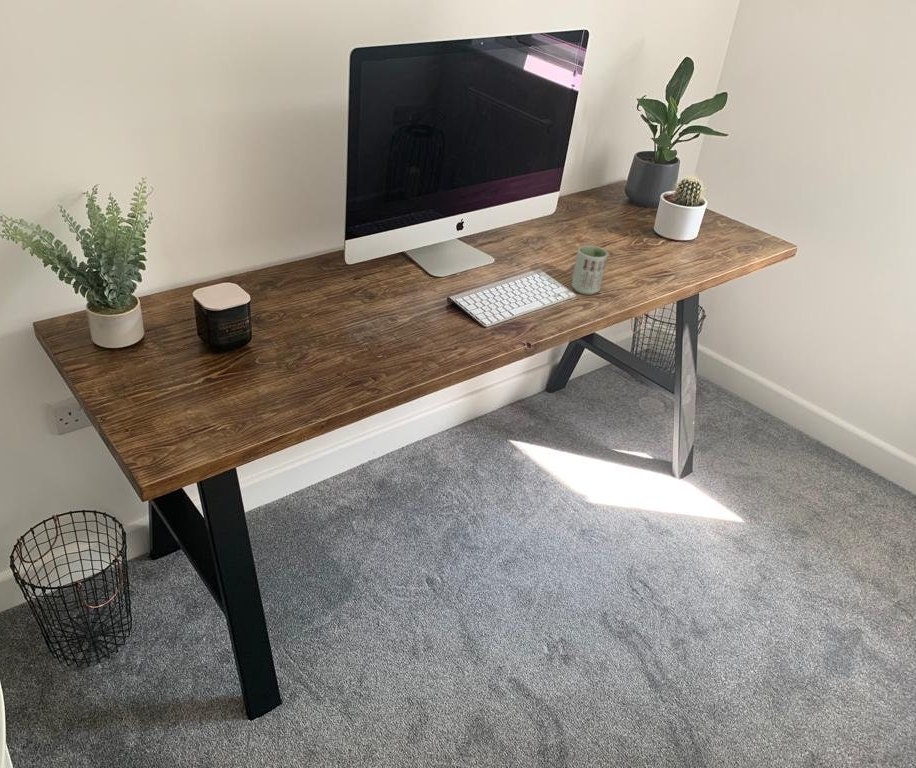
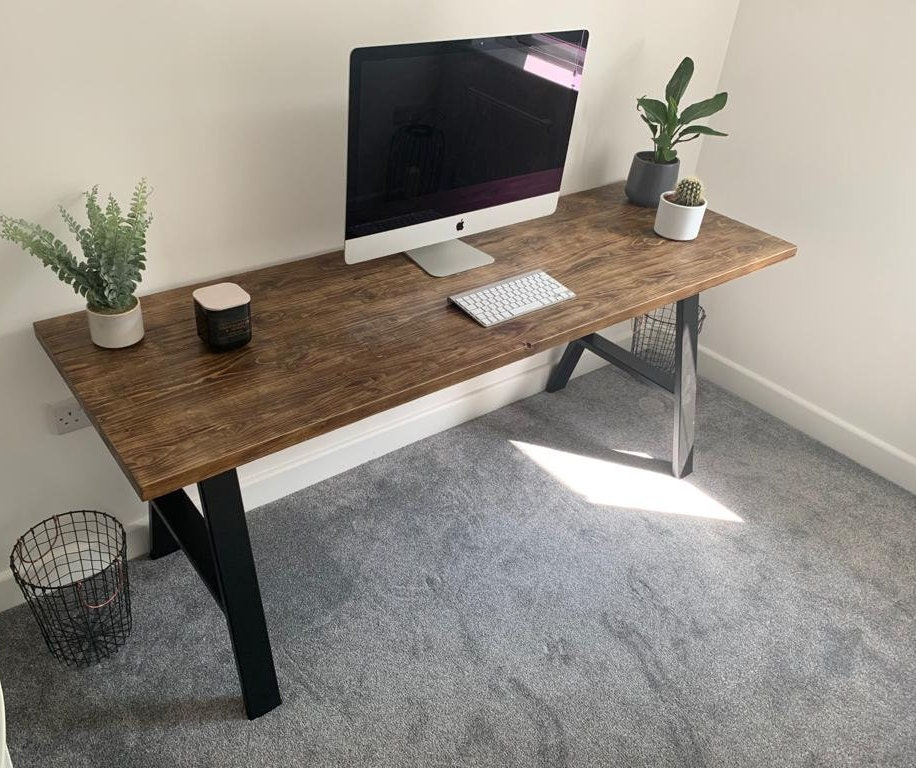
- cup [570,244,609,296]
